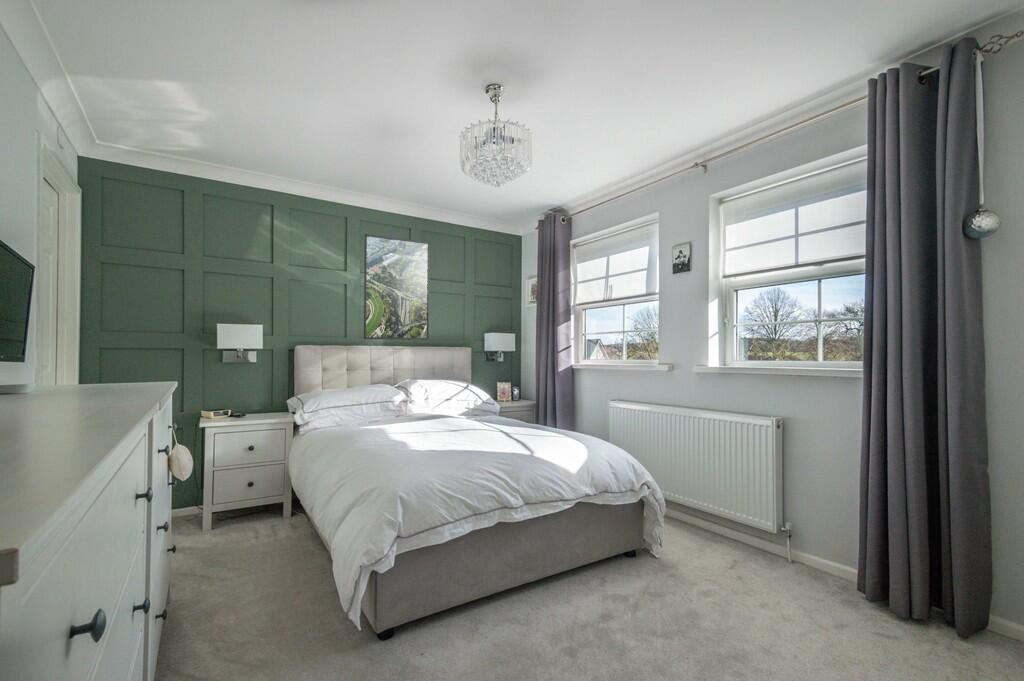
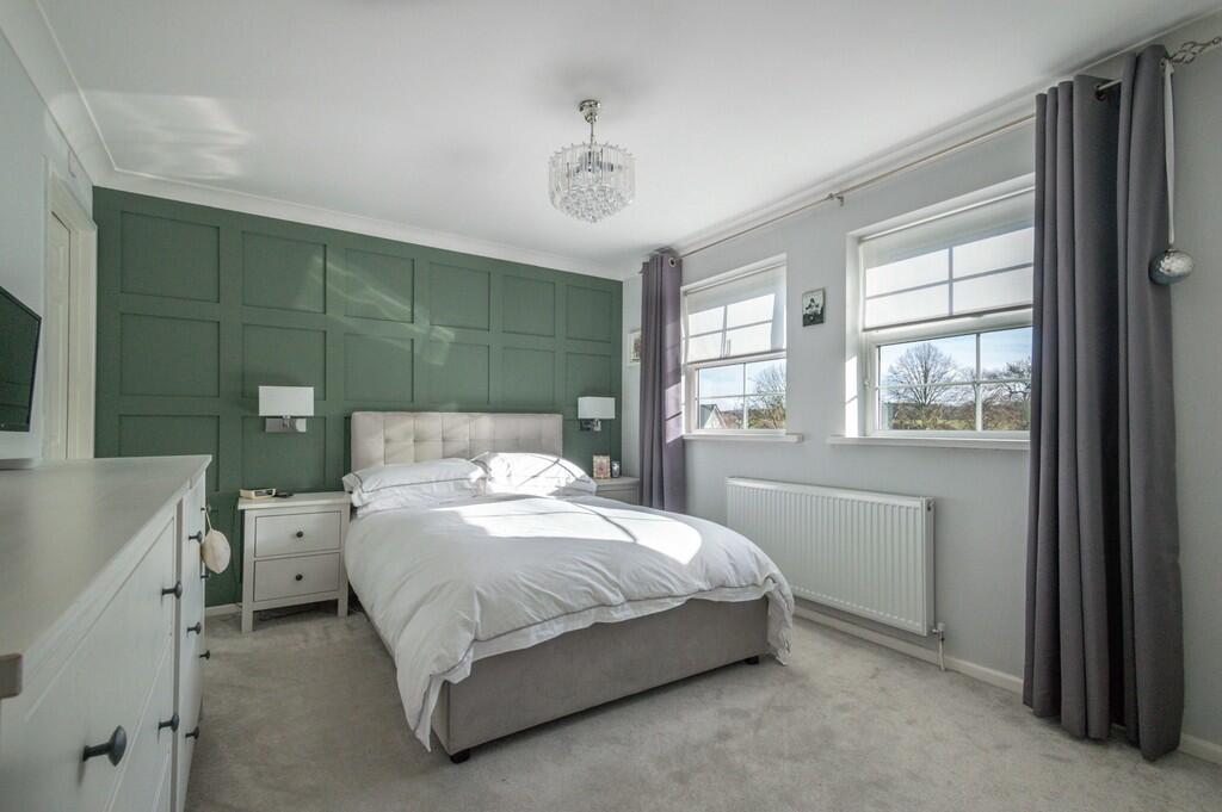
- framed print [363,233,430,341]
